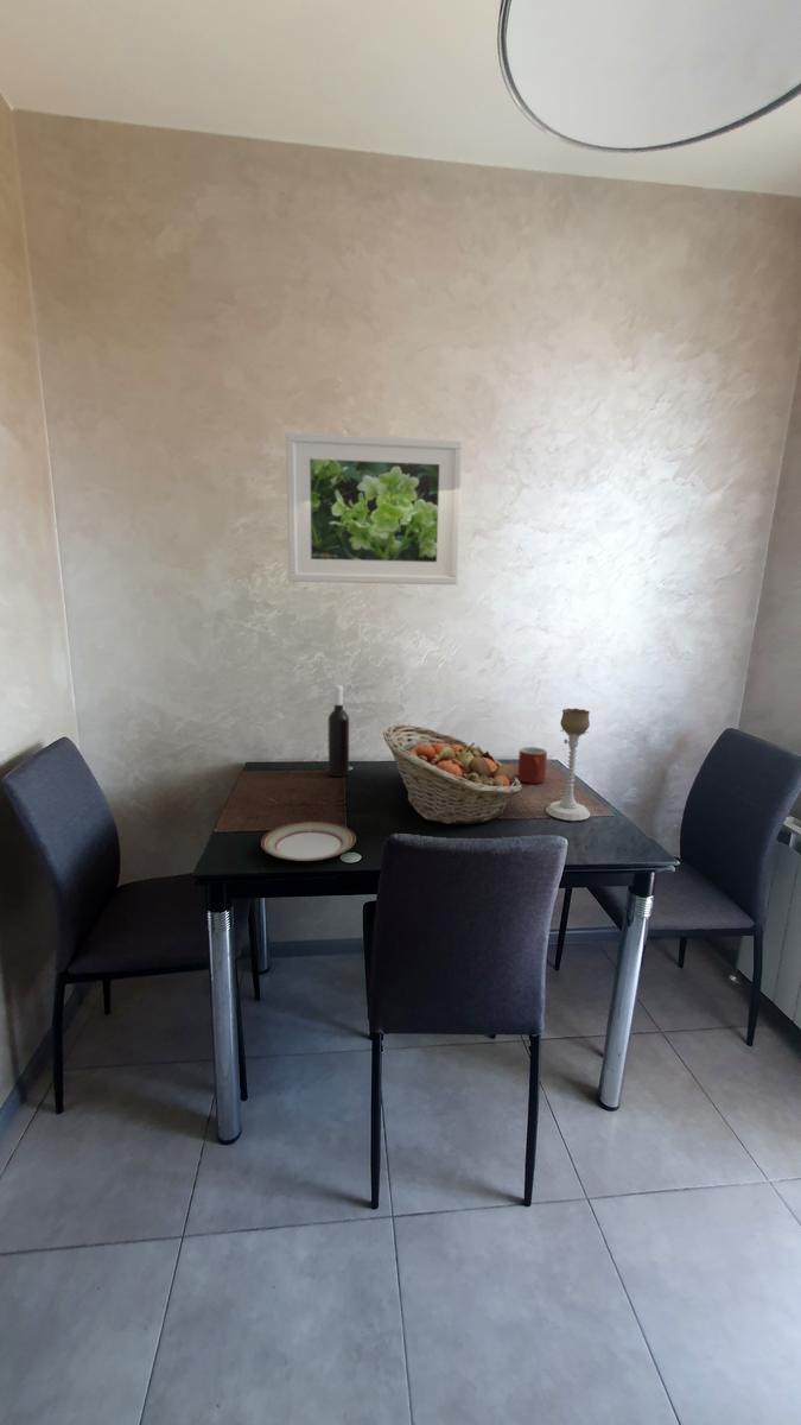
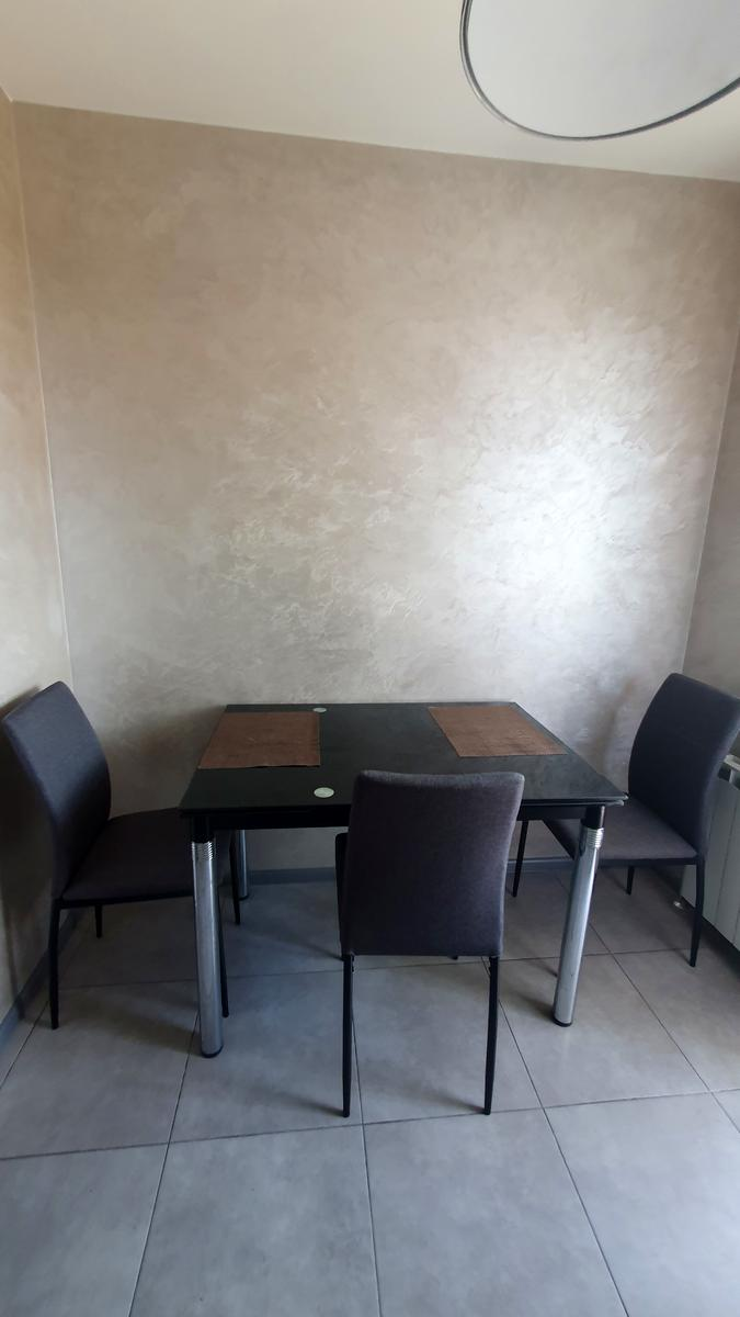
- fruit basket [381,723,523,825]
- candle holder [545,708,591,822]
- wine bottle [328,684,350,778]
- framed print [285,431,464,585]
- plate [260,821,357,862]
- mug [516,746,548,785]
